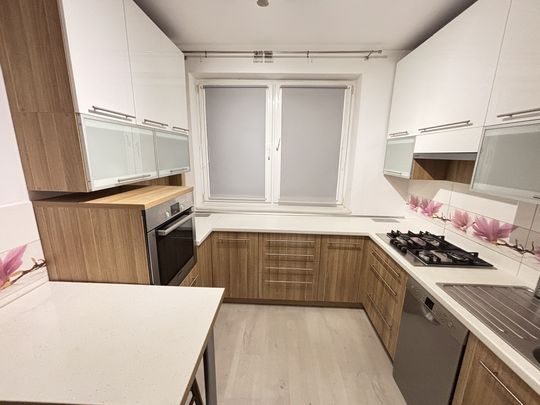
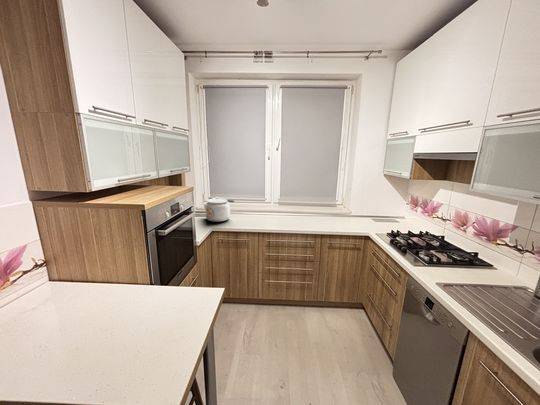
+ kettle [203,196,235,223]
